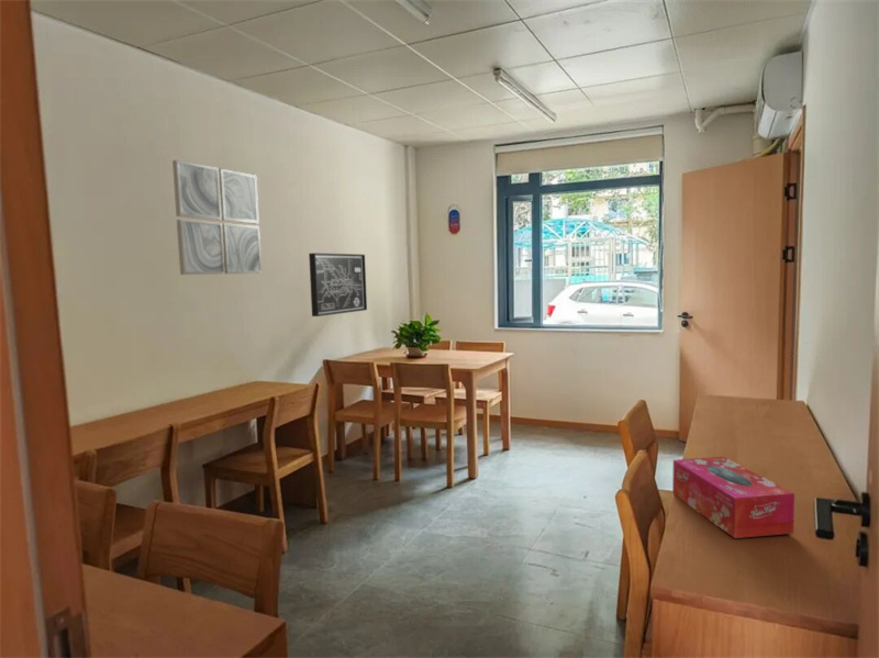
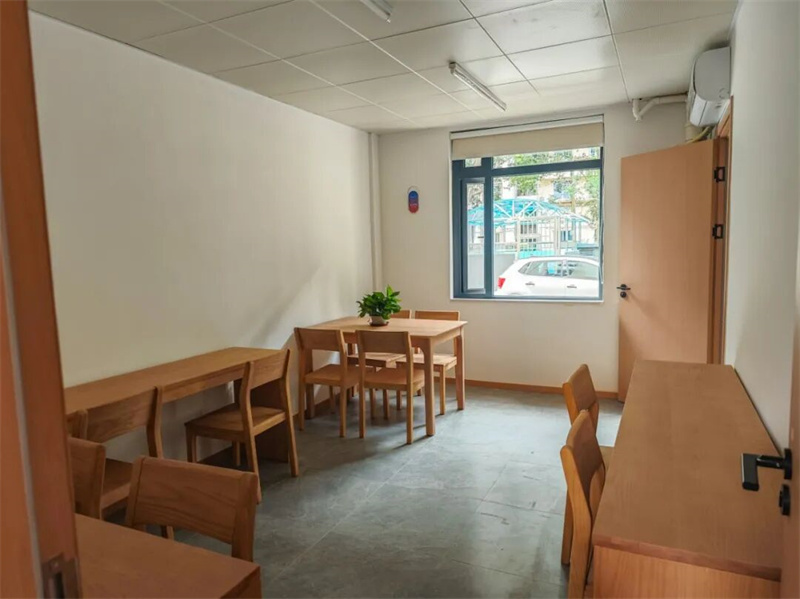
- wall art [308,252,368,317]
- tissue box [671,456,795,539]
- wall art [171,159,263,276]
